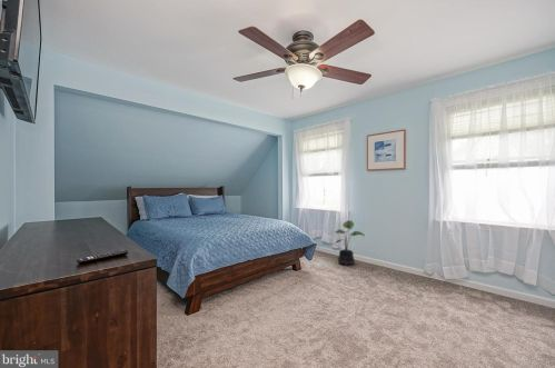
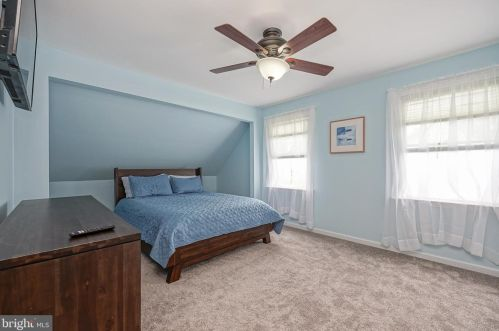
- potted plant [334,219,366,267]
